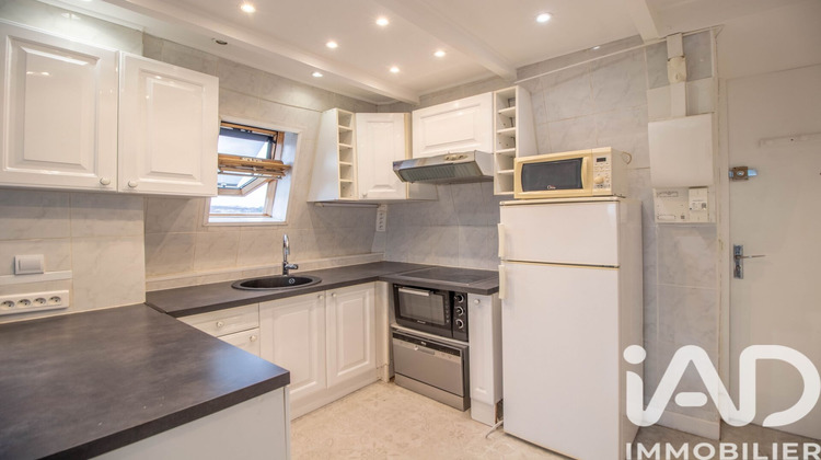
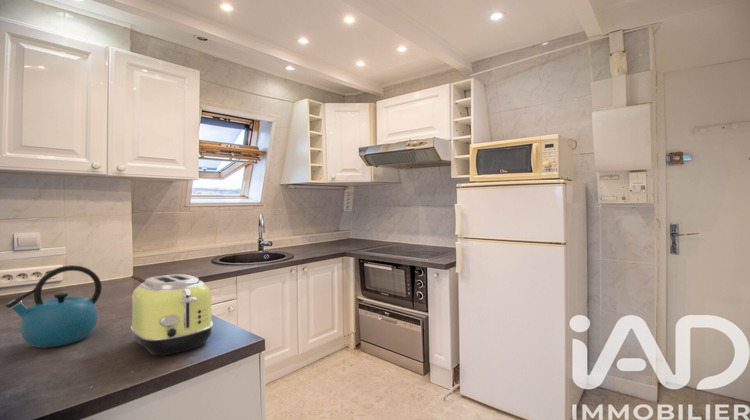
+ kettle [4,264,103,349]
+ toaster [129,273,214,357]
